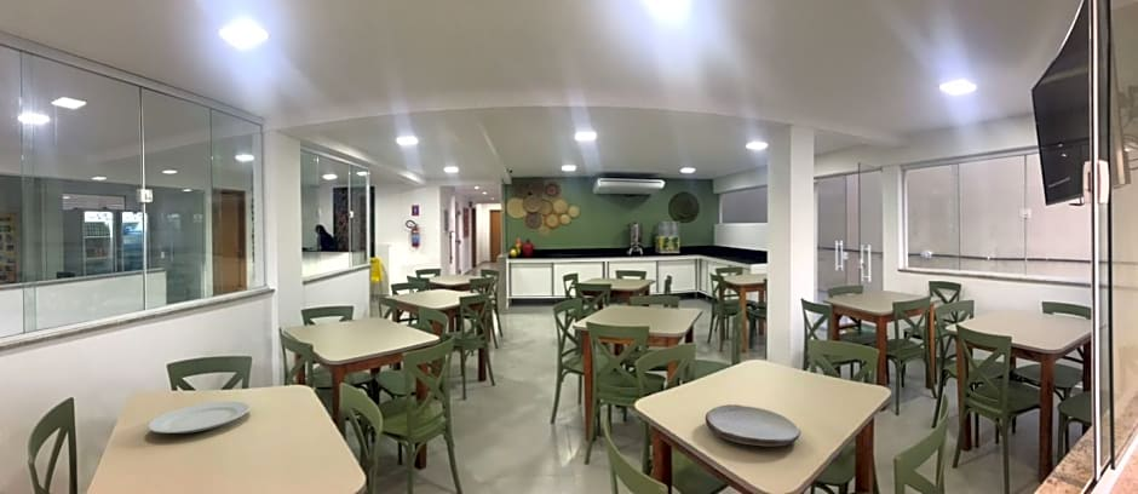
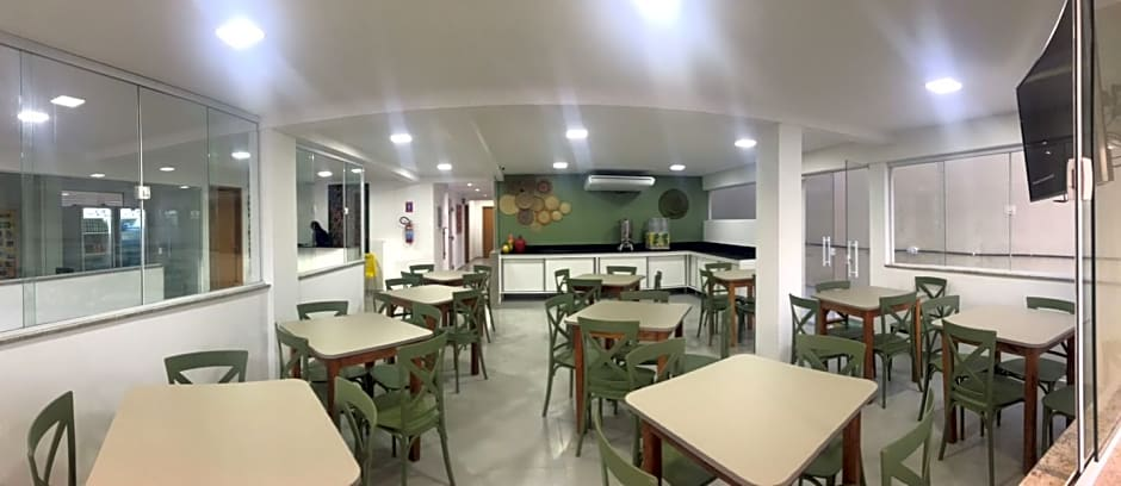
- plate [705,403,801,447]
- chinaware [146,401,251,435]
